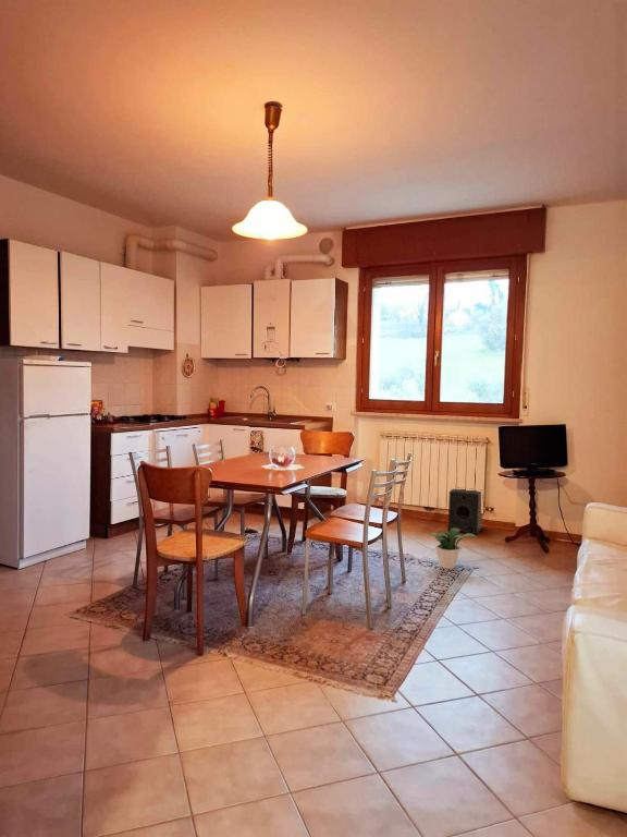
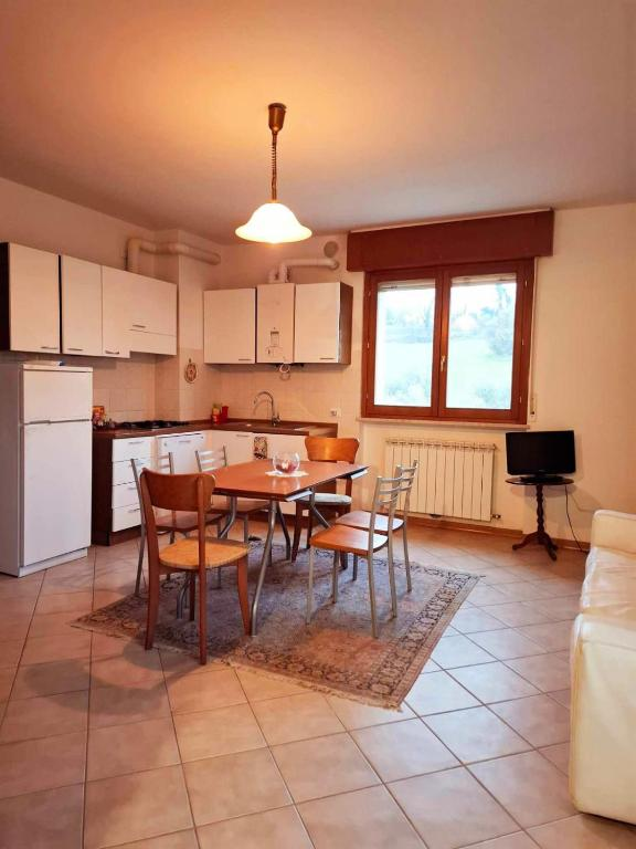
- potted plant [428,529,479,570]
- studio monitor [447,487,483,535]
